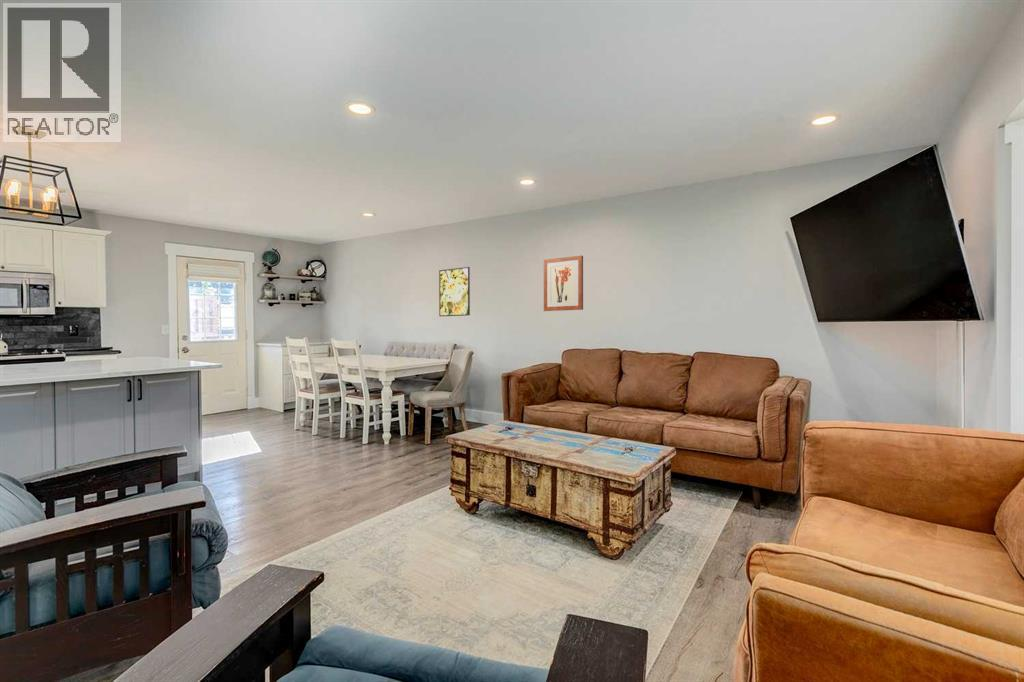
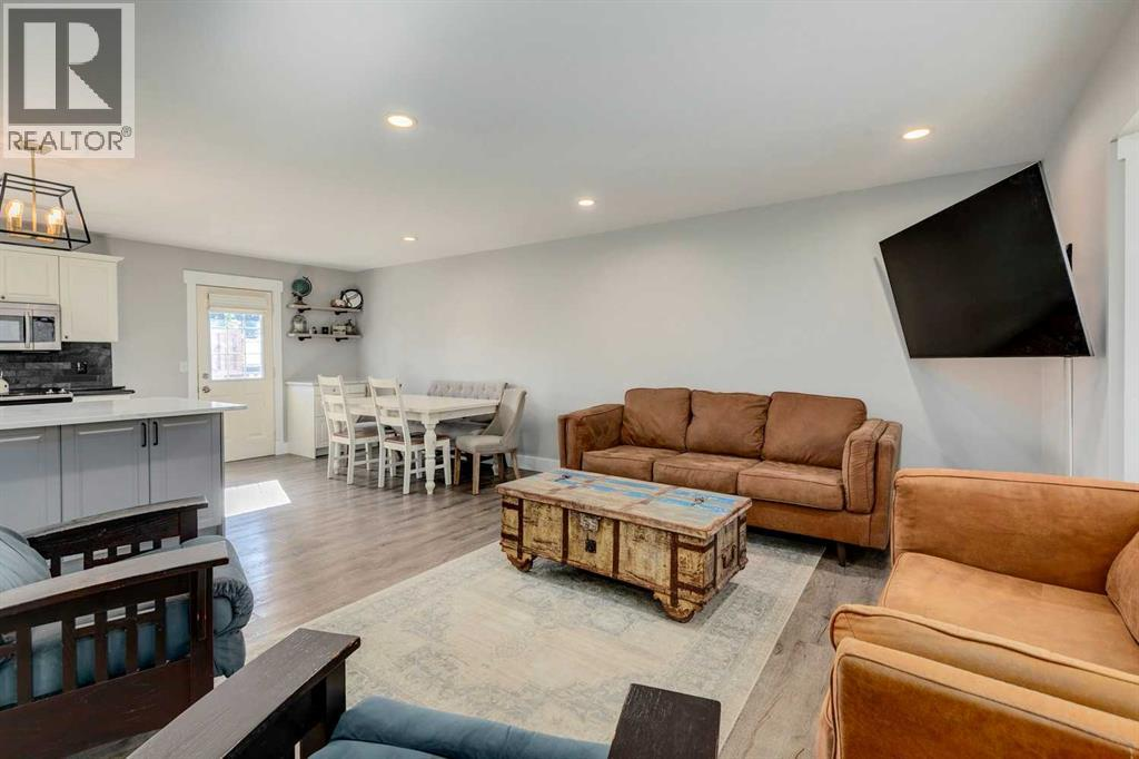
- wall art [543,255,584,312]
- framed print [438,266,471,317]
